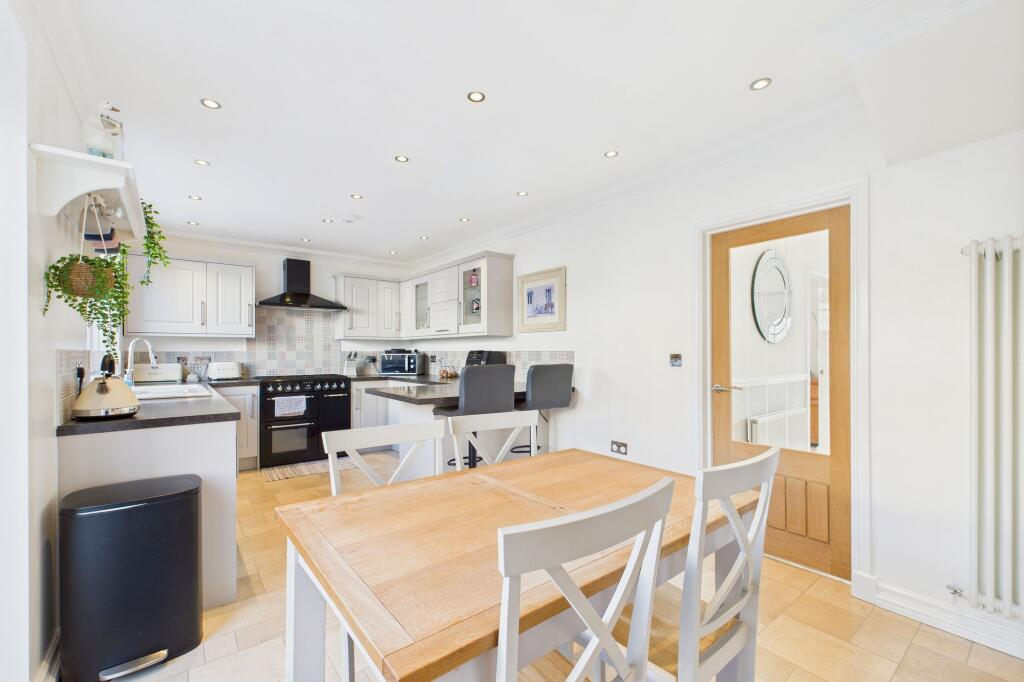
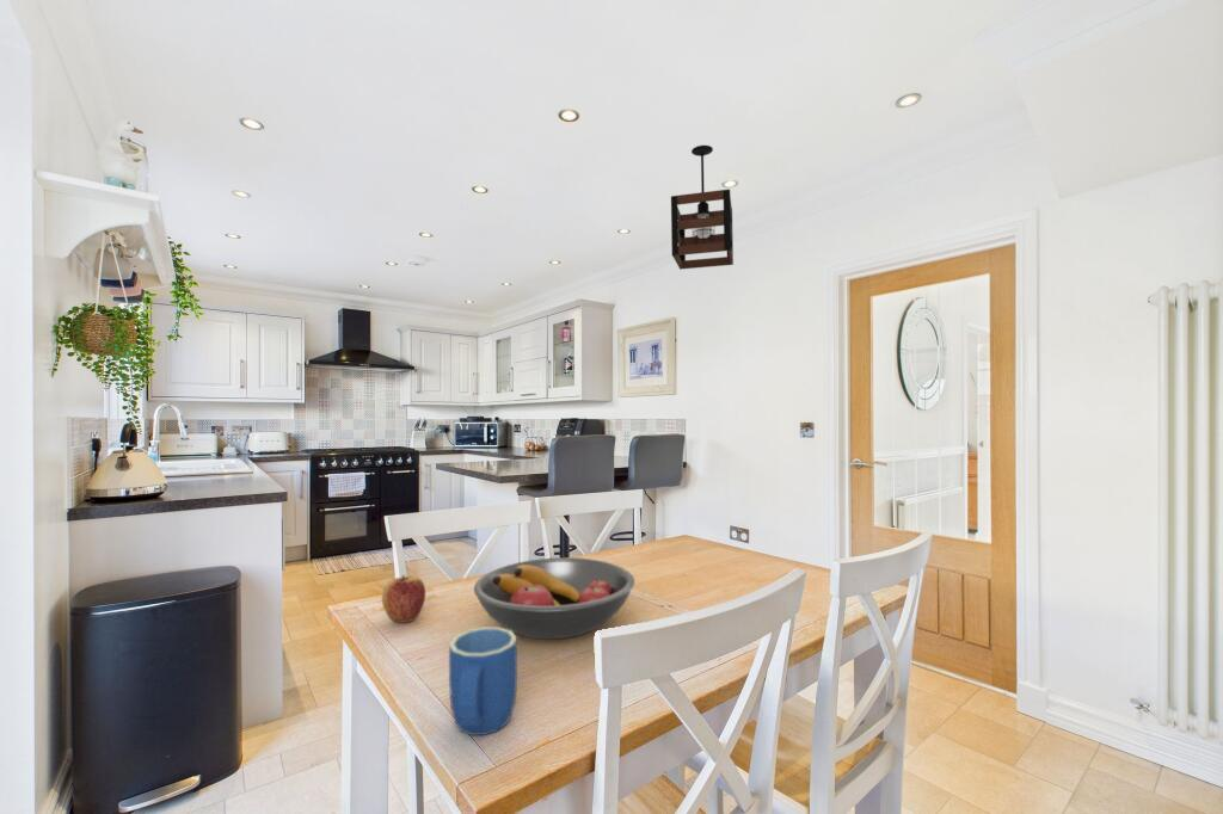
+ apple [381,574,426,624]
+ fruit bowl [473,556,635,640]
+ pendant light [670,144,735,271]
+ mug [448,627,518,736]
